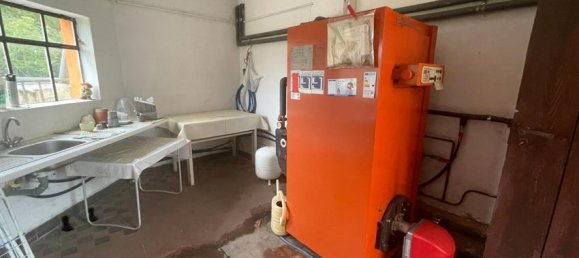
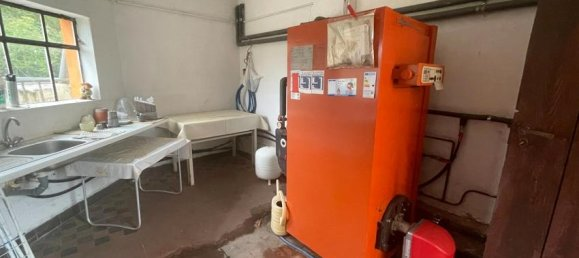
- boots [60,206,99,232]
